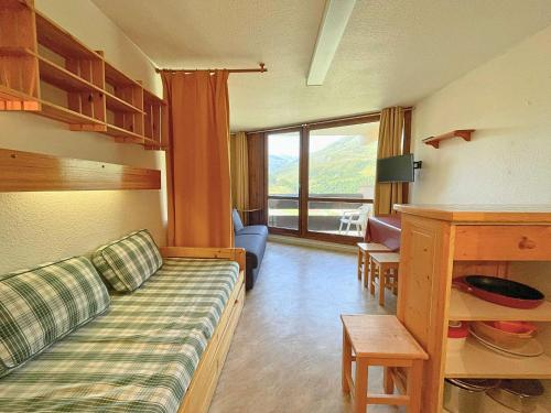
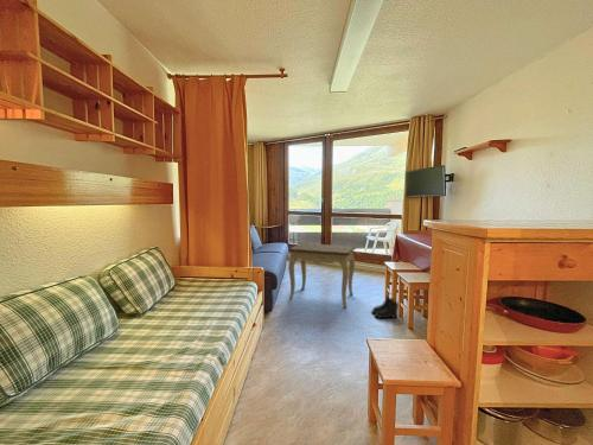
+ boots [370,295,400,320]
+ side table [287,242,357,309]
